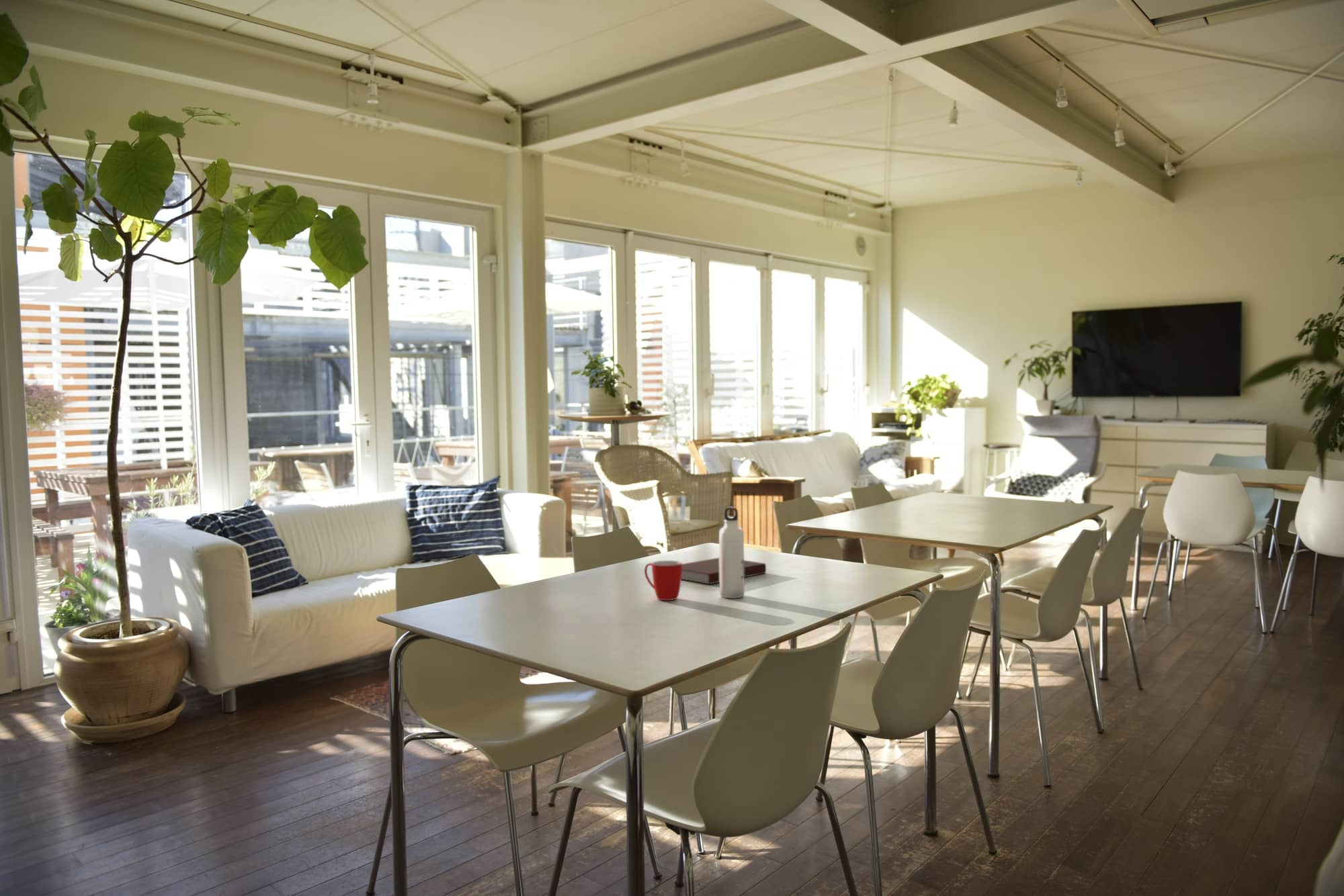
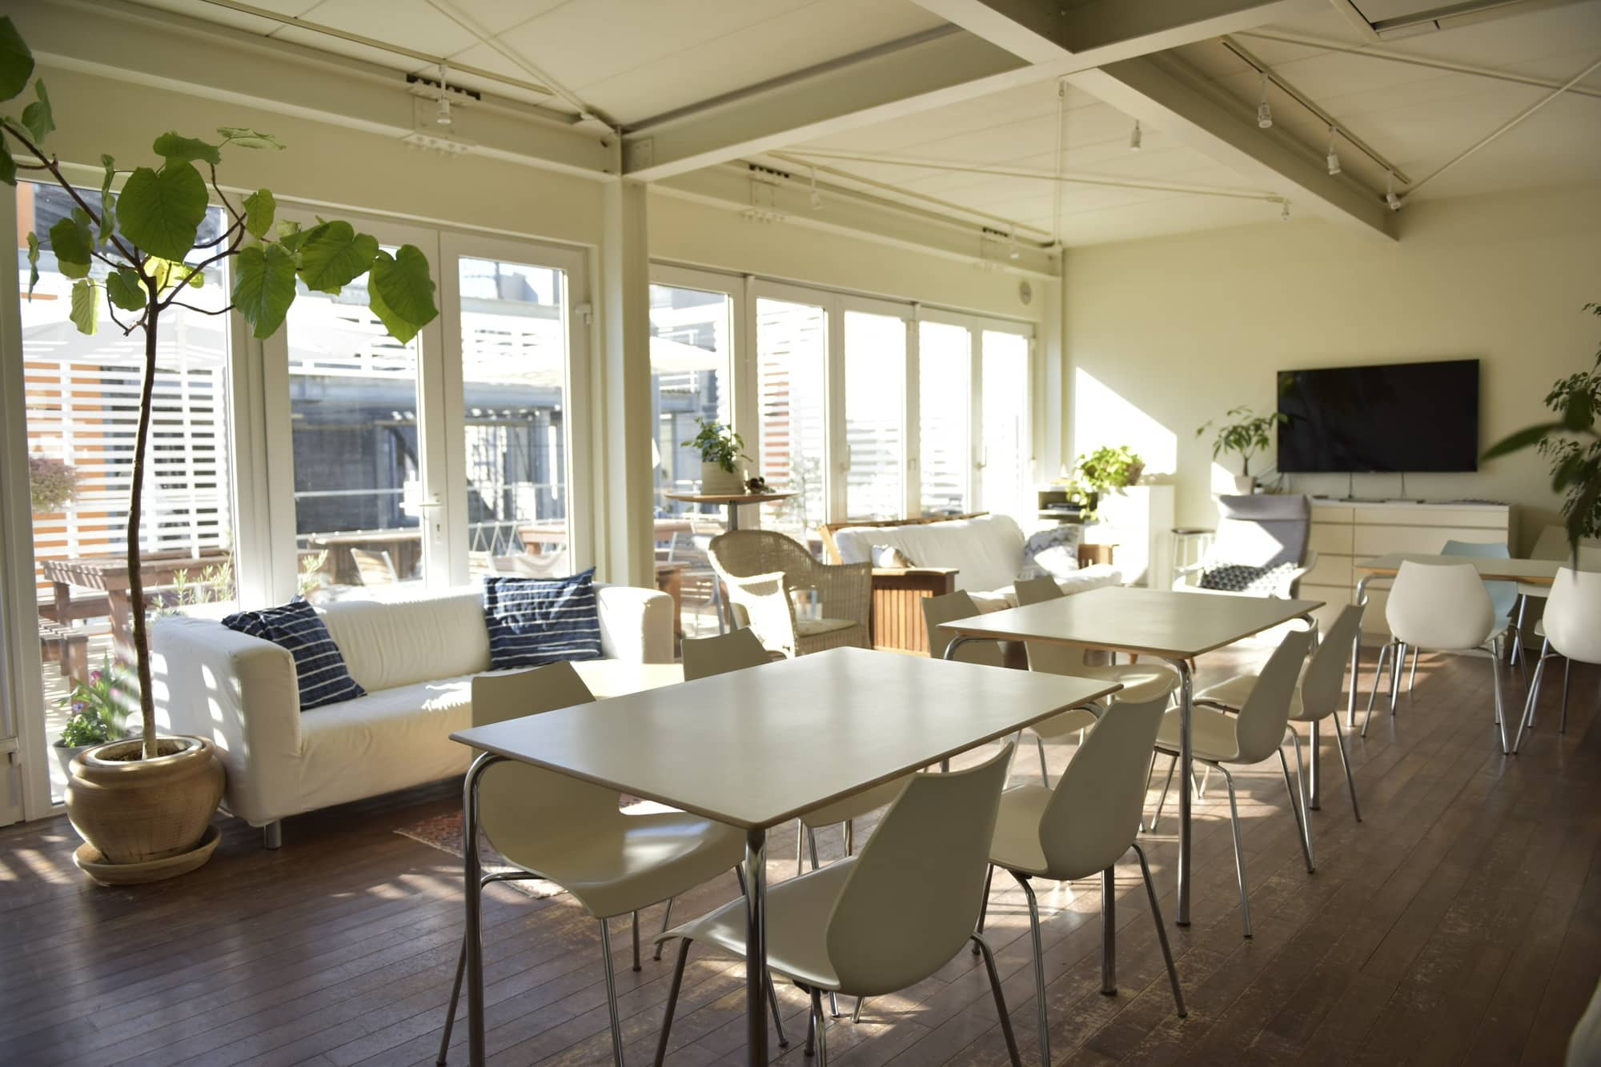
- mug [644,560,683,601]
- water bottle [718,506,745,599]
- notebook [681,557,767,585]
